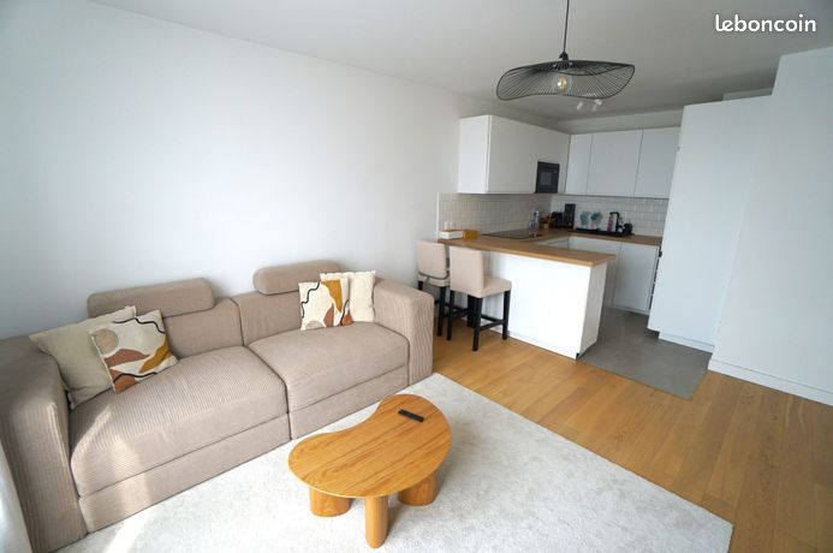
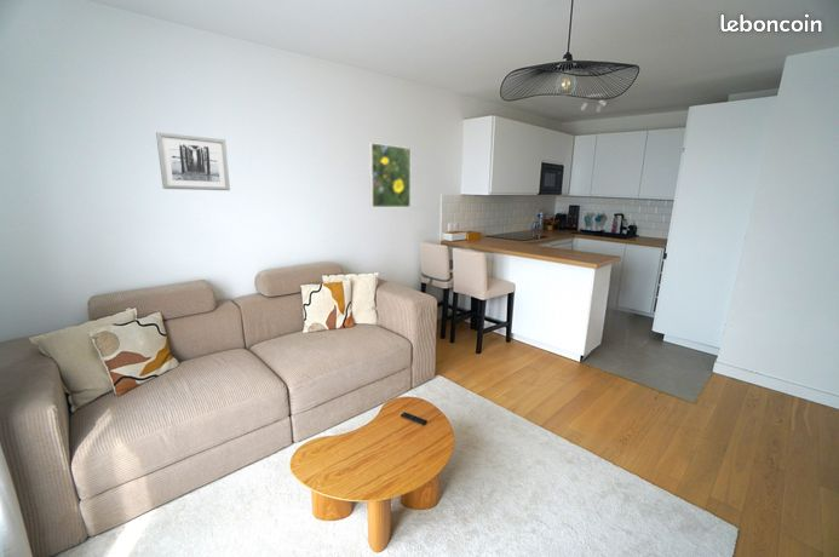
+ wall art [155,131,231,191]
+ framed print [368,142,412,208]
